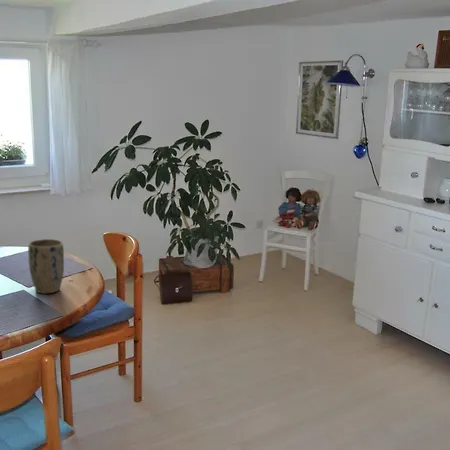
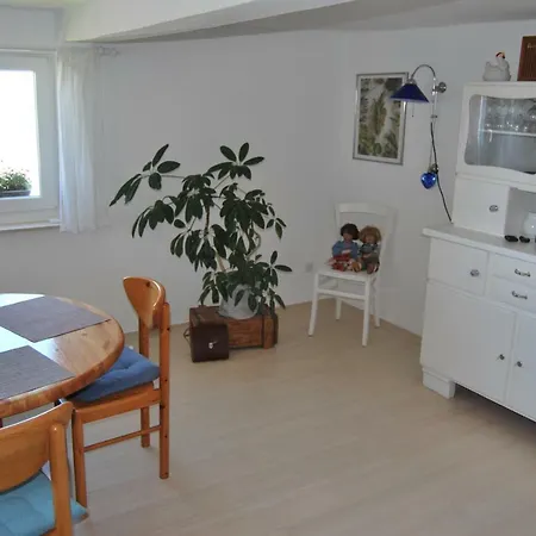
- plant pot [27,238,65,294]
